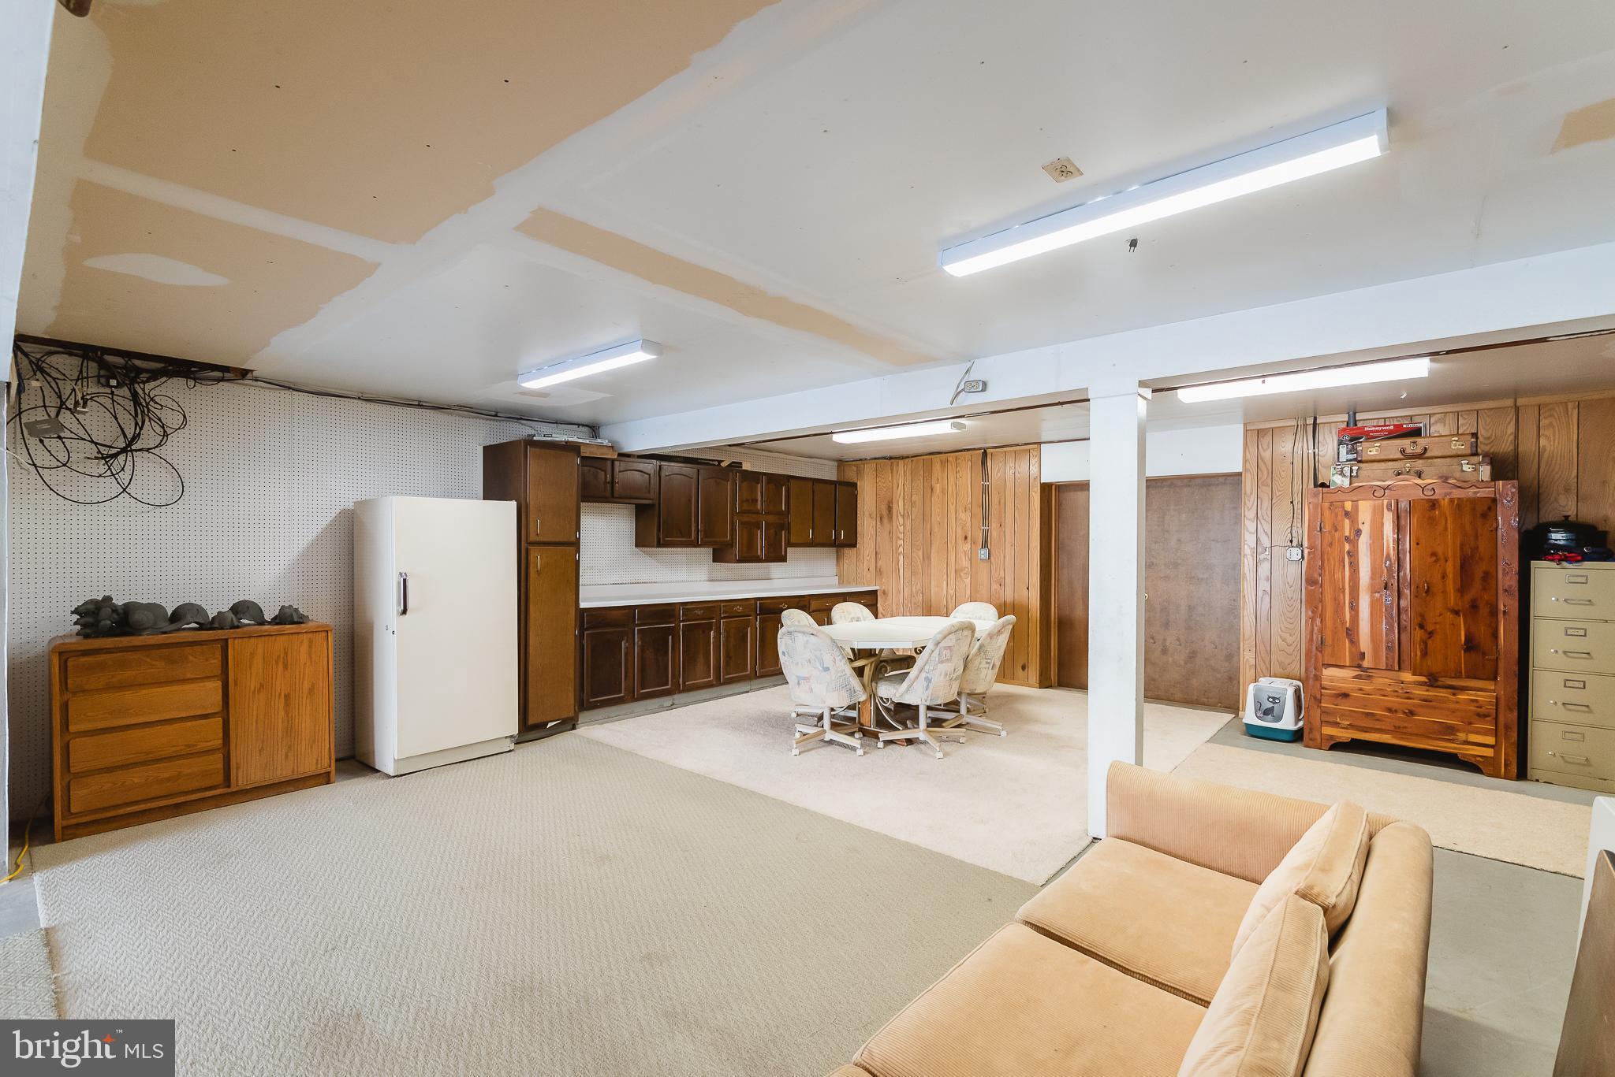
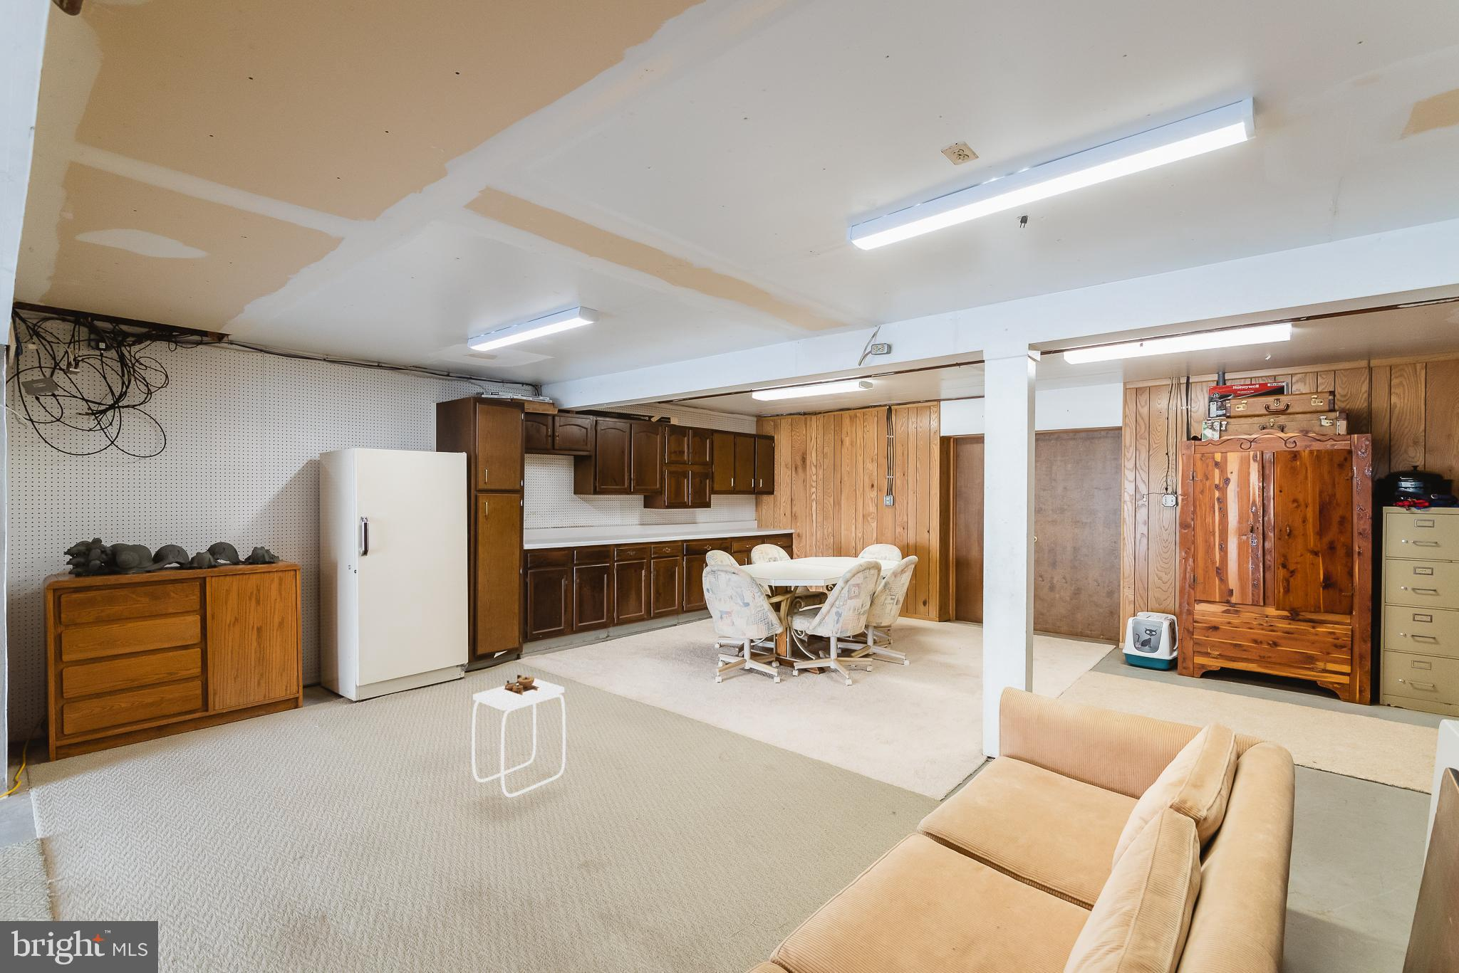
+ side table [470,674,566,798]
